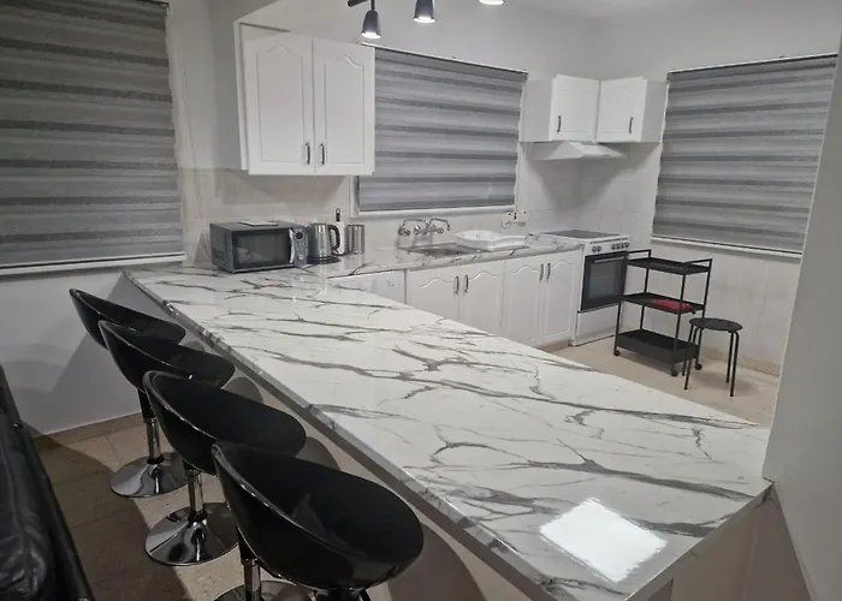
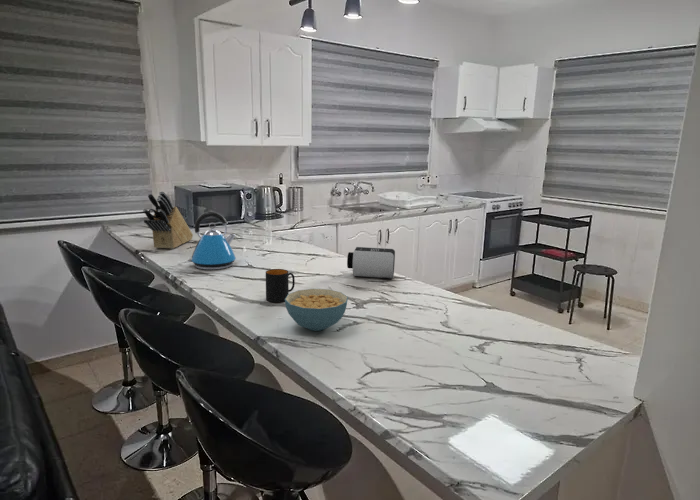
+ mug [265,268,296,303]
+ cereal bowl [284,288,349,332]
+ knife block [142,190,194,250]
+ speaker [346,246,396,279]
+ kettle [186,211,237,271]
